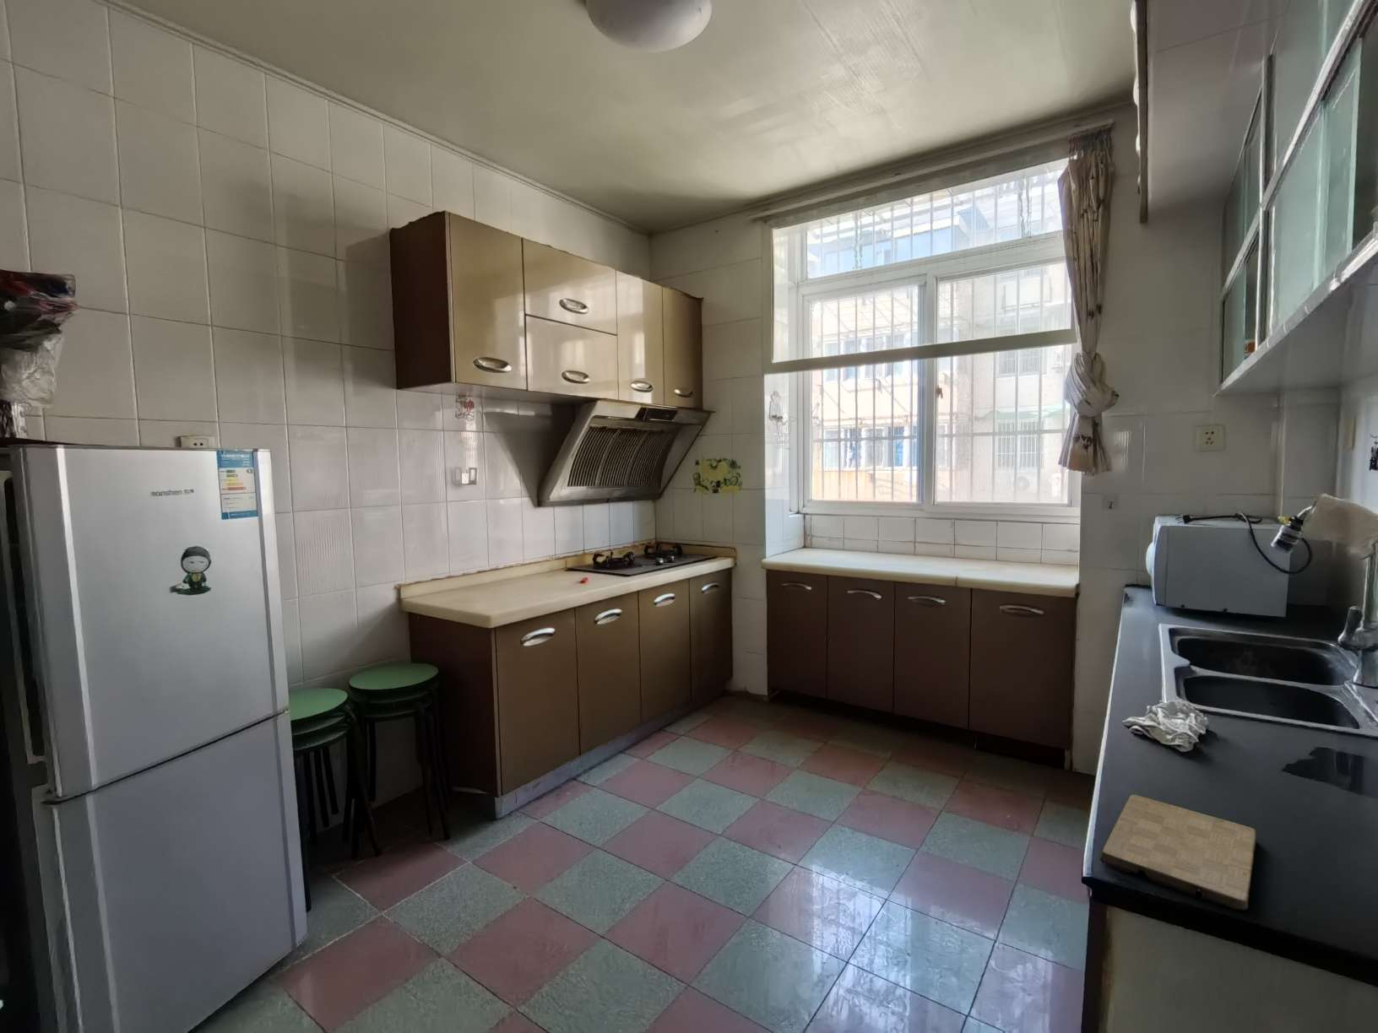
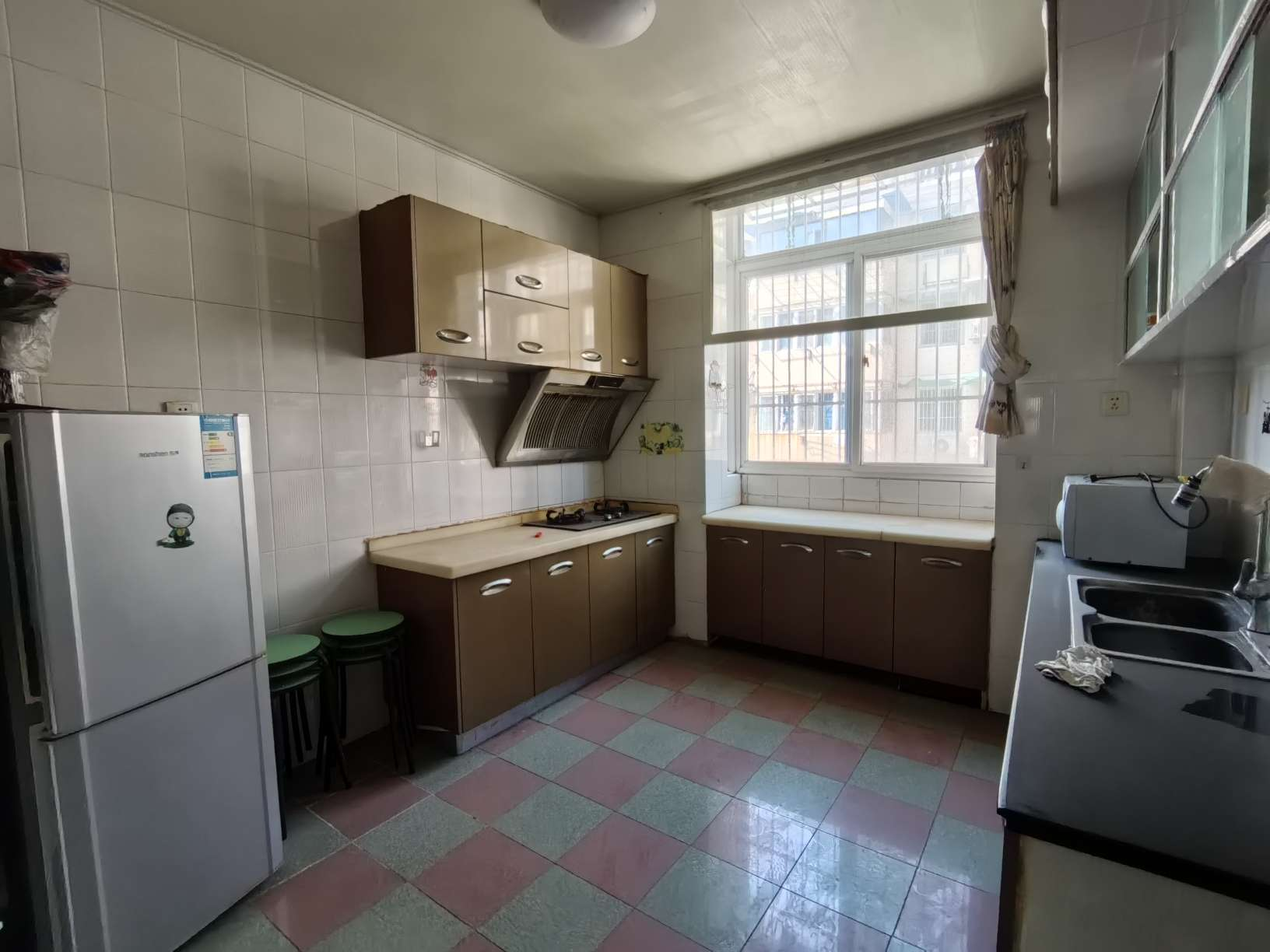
- cutting board [1099,793,1258,911]
